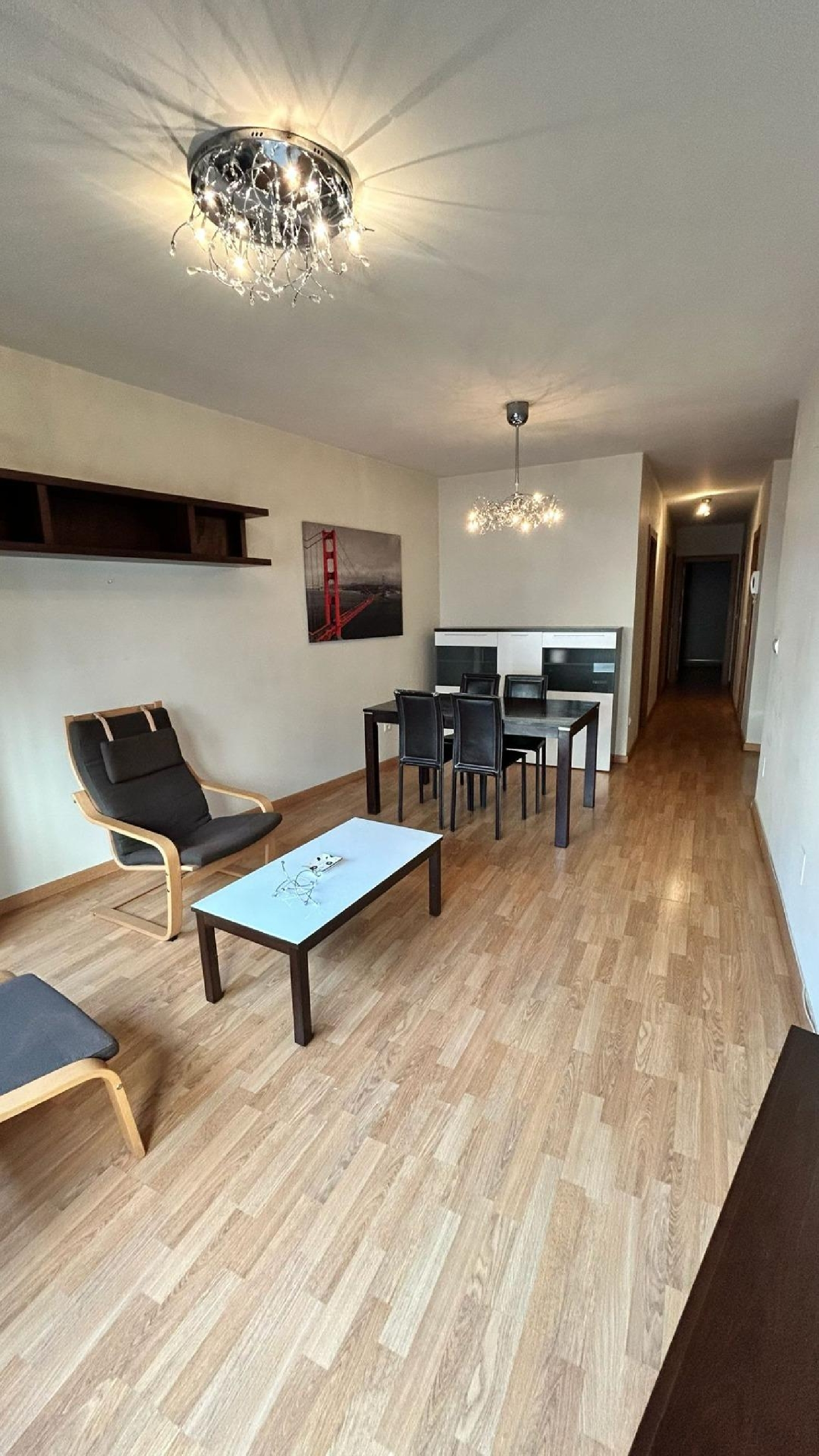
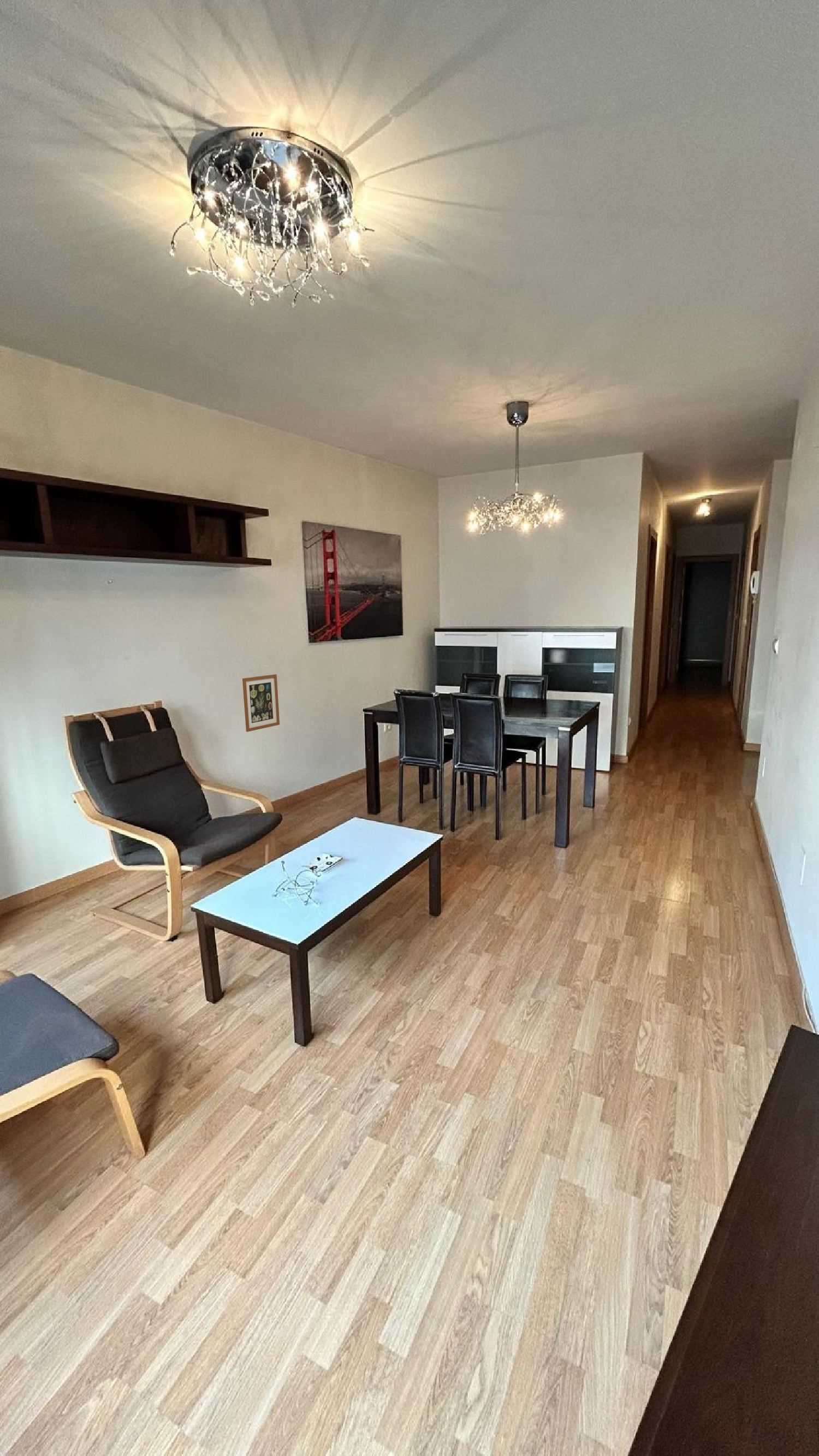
+ wall art [242,674,280,732]
